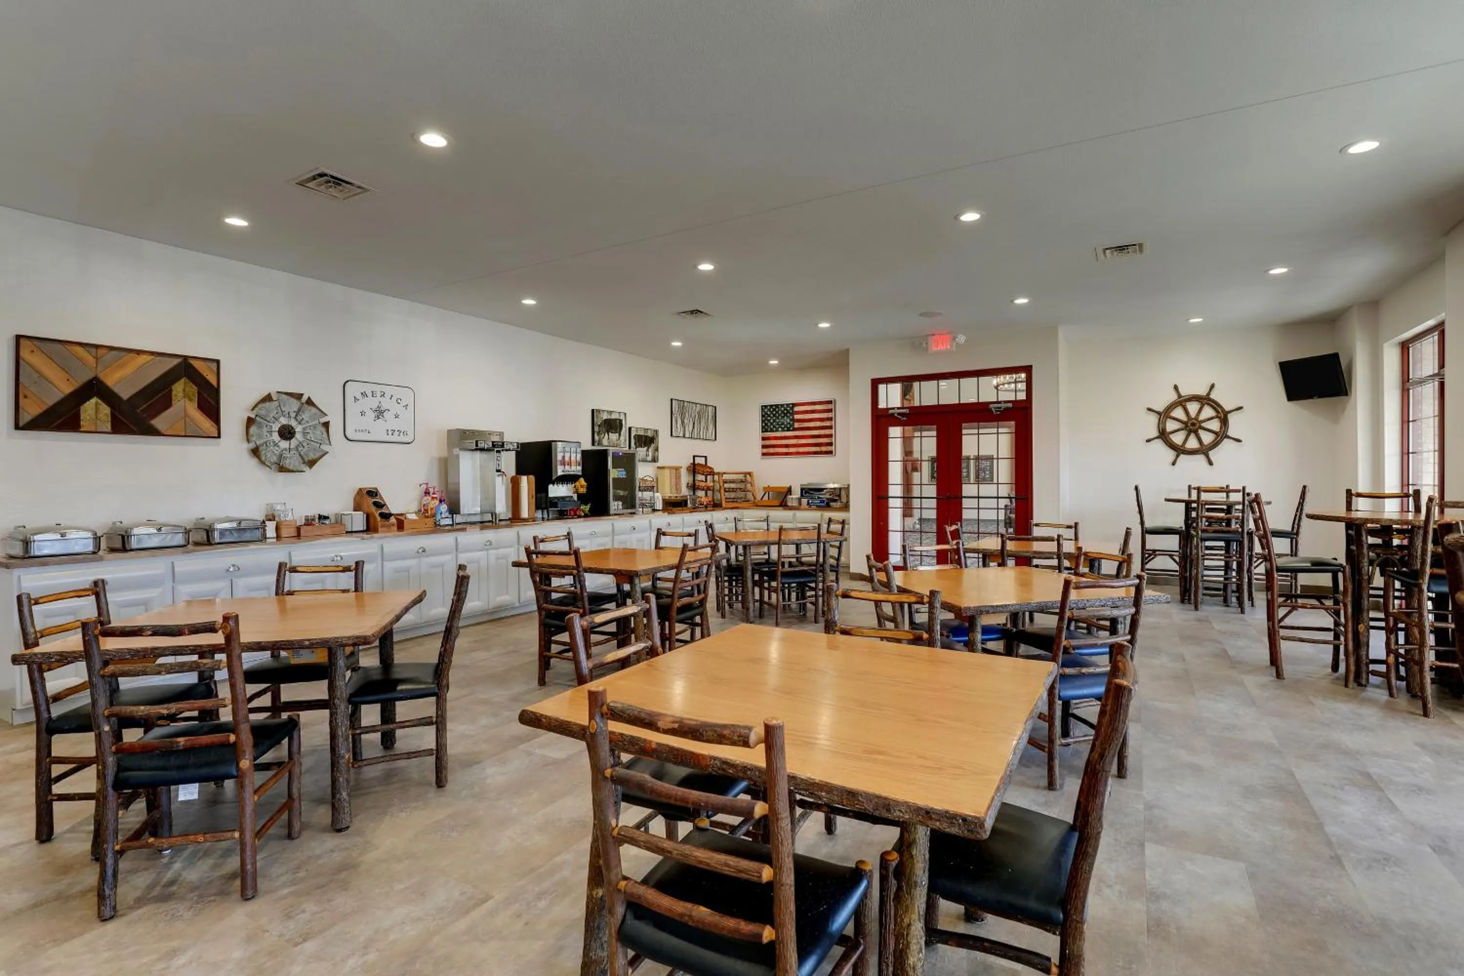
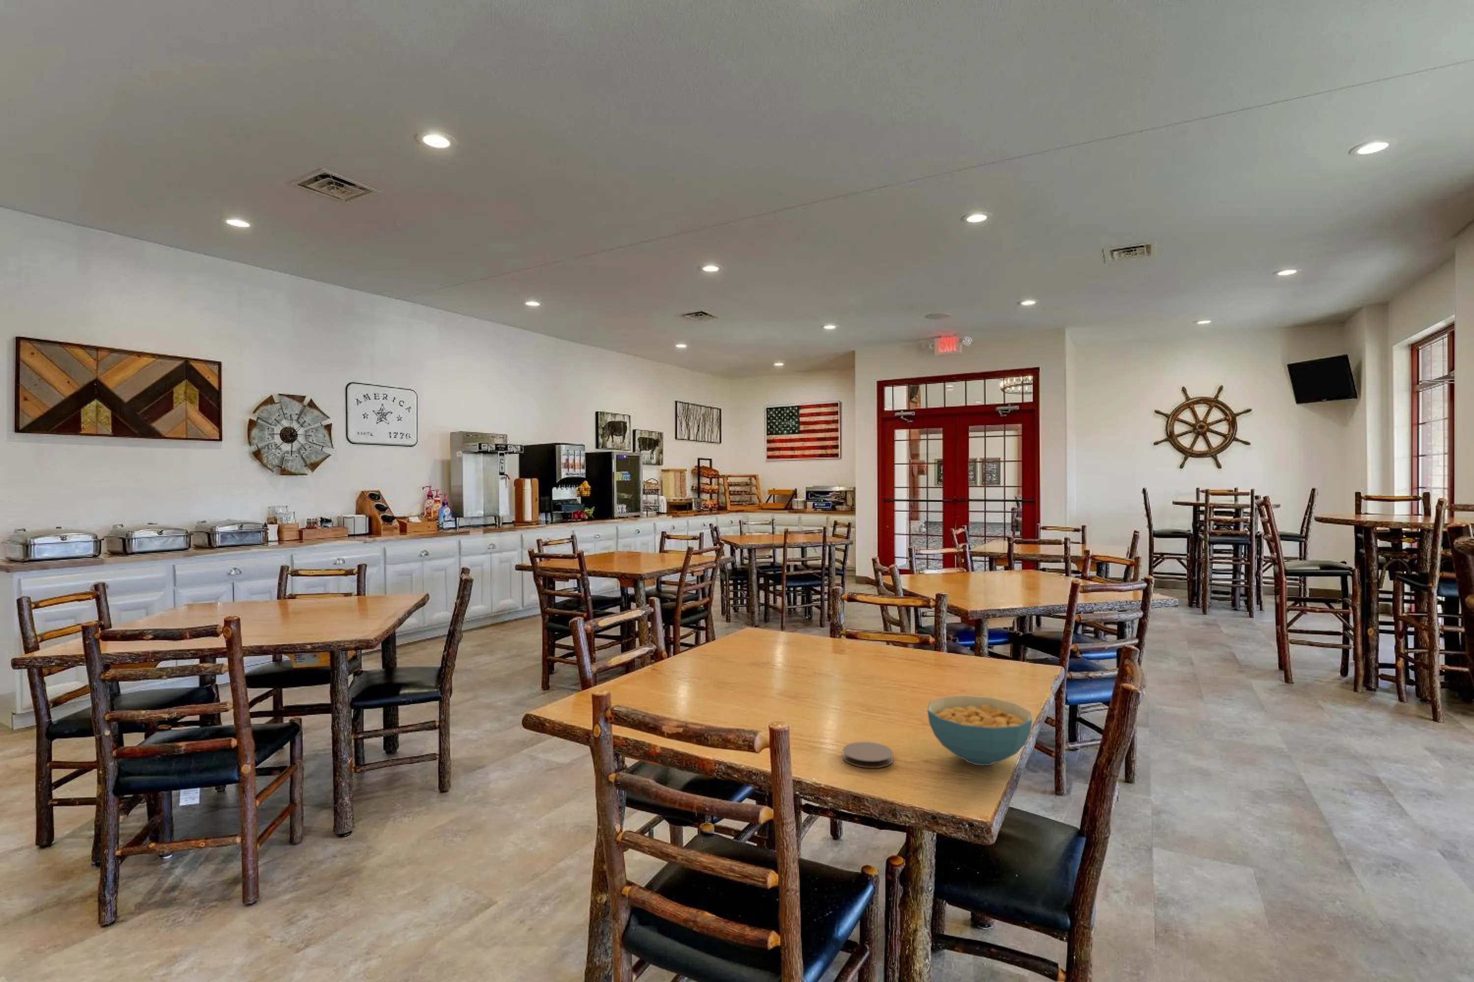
+ coaster [842,741,894,768]
+ cereal bowl [927,695,1033,766]
